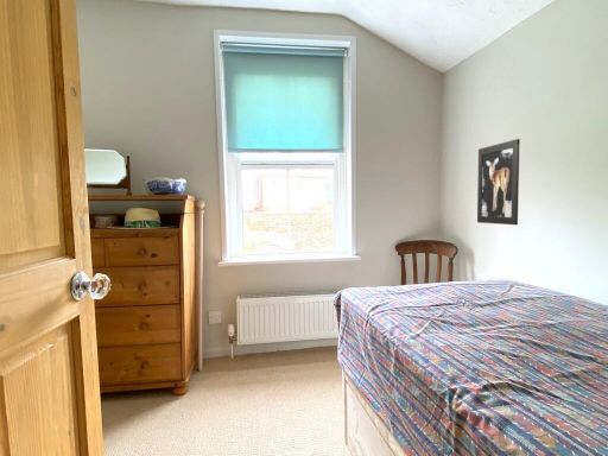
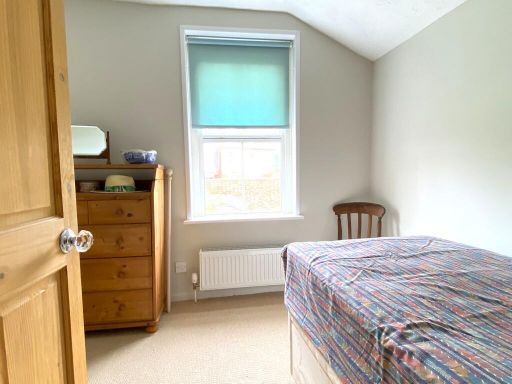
- wall art [476,138,521,226]
